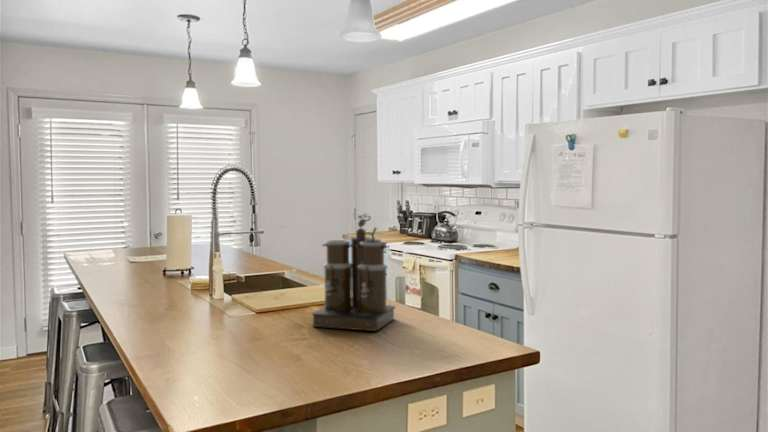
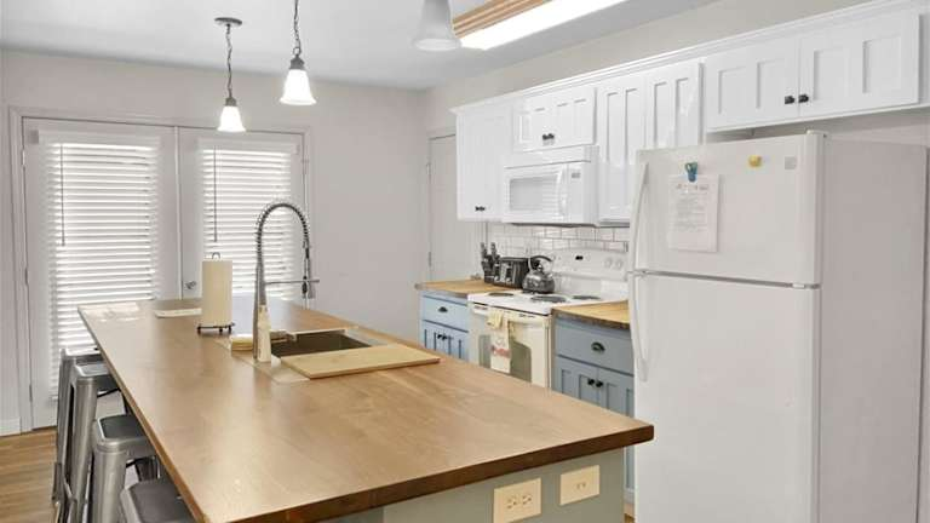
- coffee maker [310,212,396,332]
